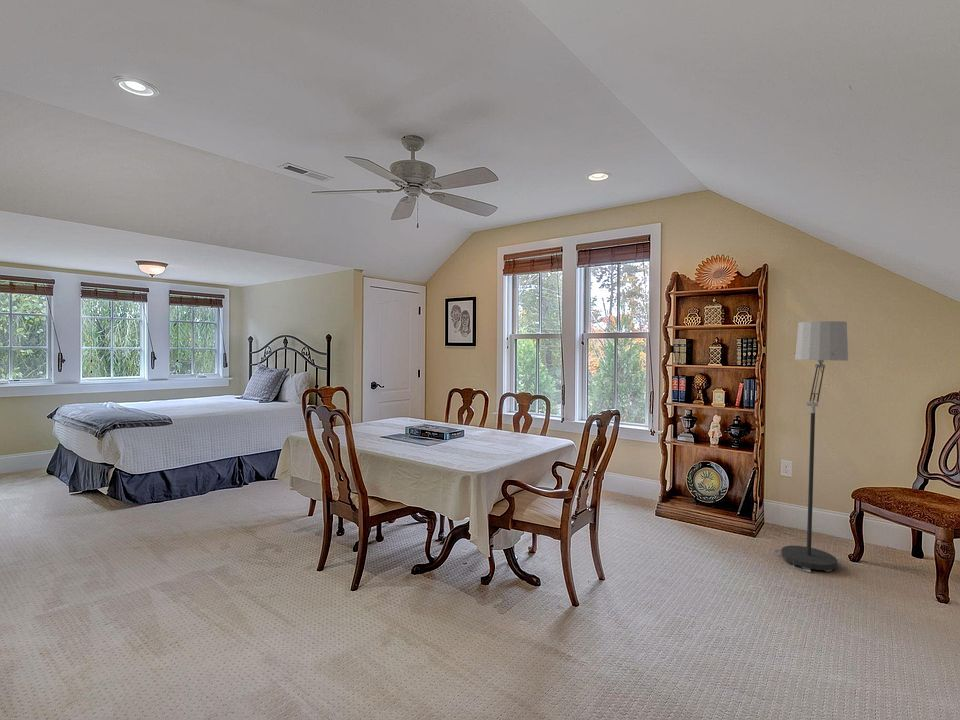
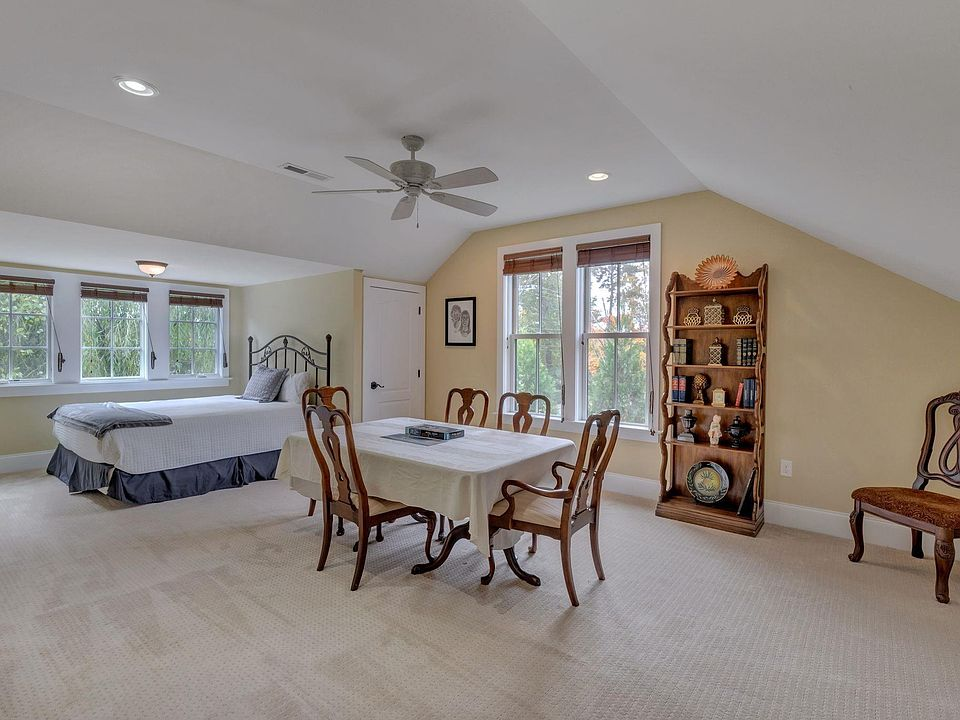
- floor lamp [772,320,849,573]
